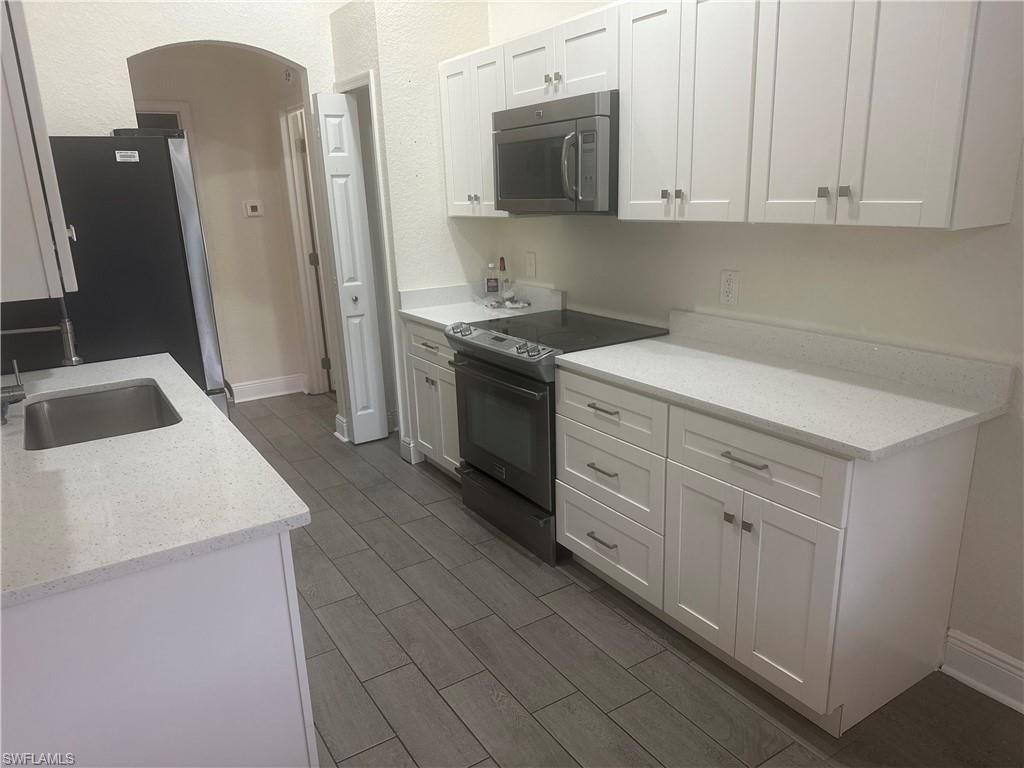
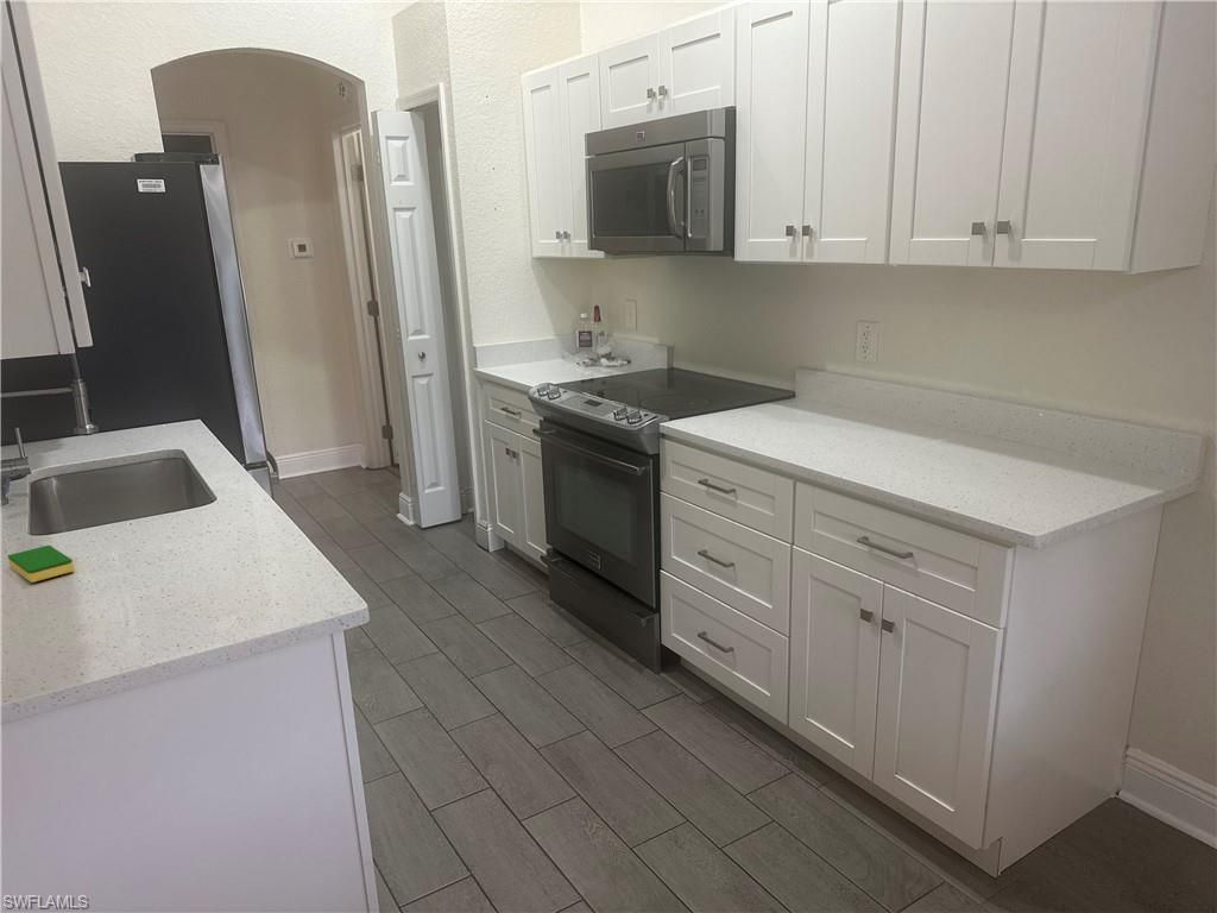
+ dish sponge [7,544,75,584]
